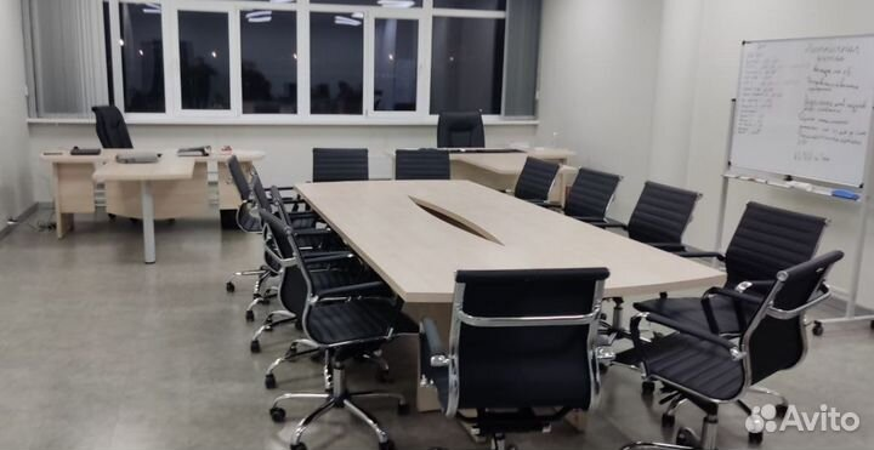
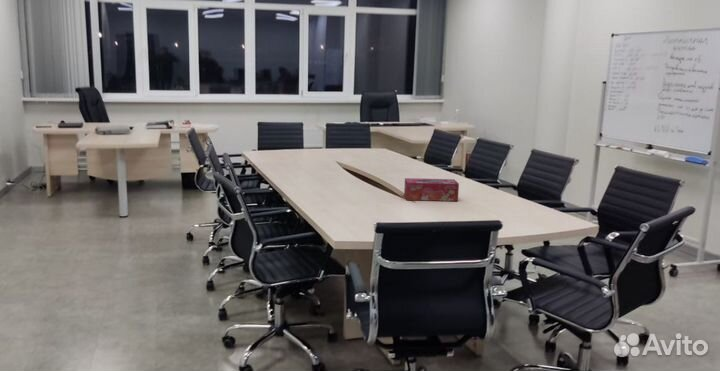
+ tissue box [403,177,460,202]
